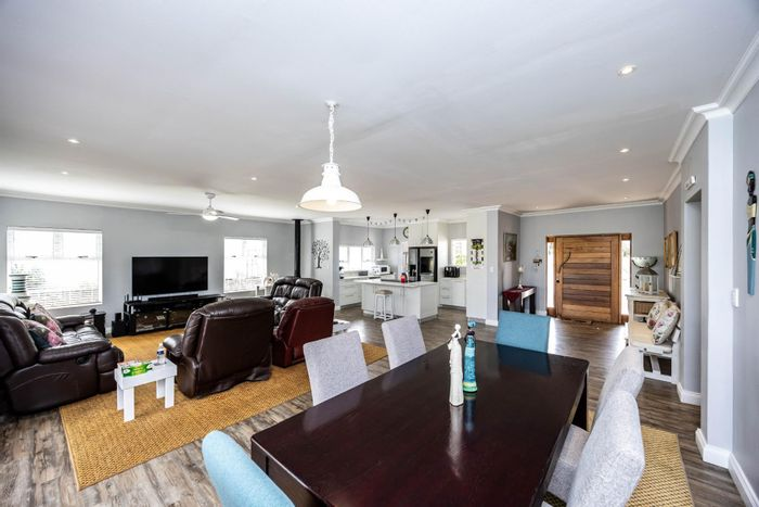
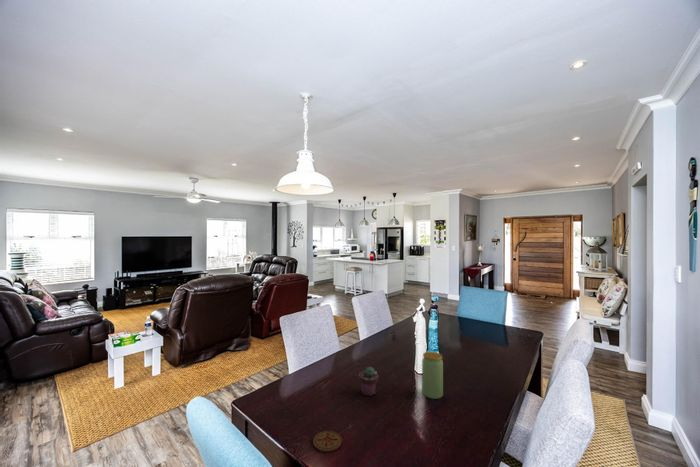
+ coaster [312,430,343,453]
+ jar [421,351,444,400]
+ potted succulent [358,366,379,397]
